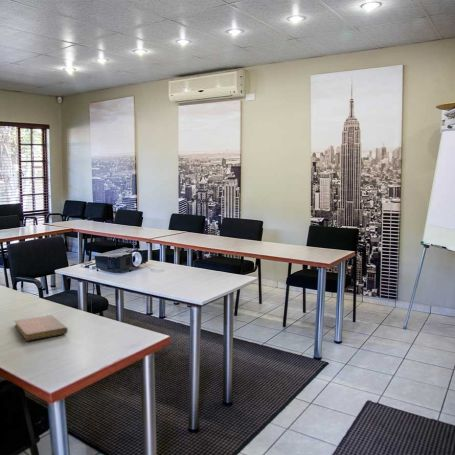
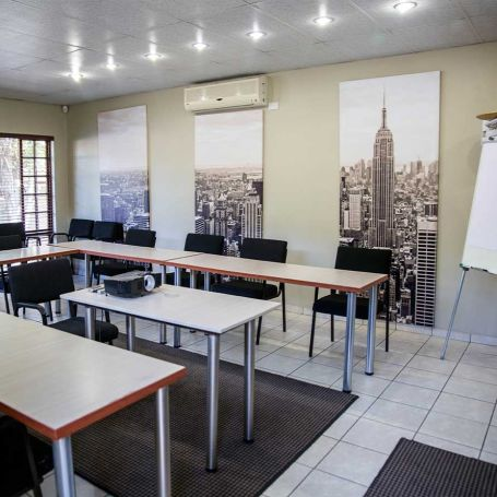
- notebook [13,314,69,342]
